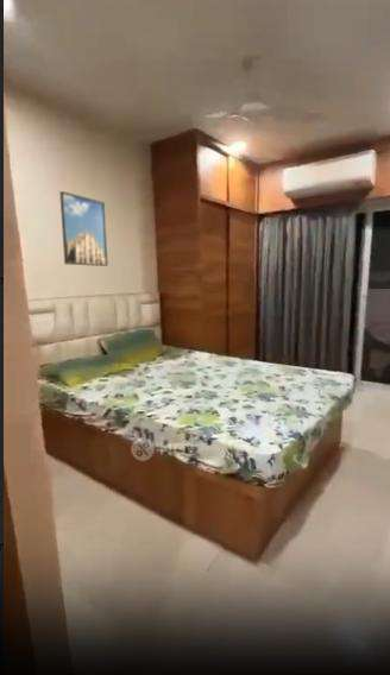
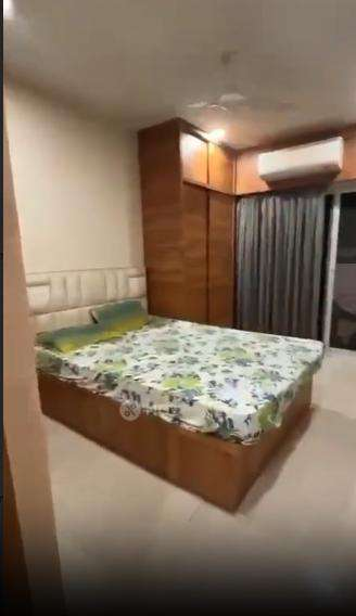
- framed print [58,190,109,267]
